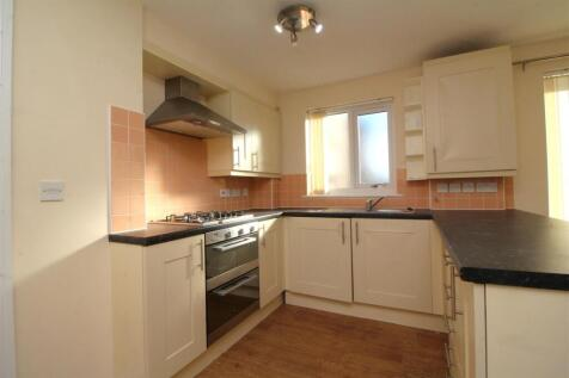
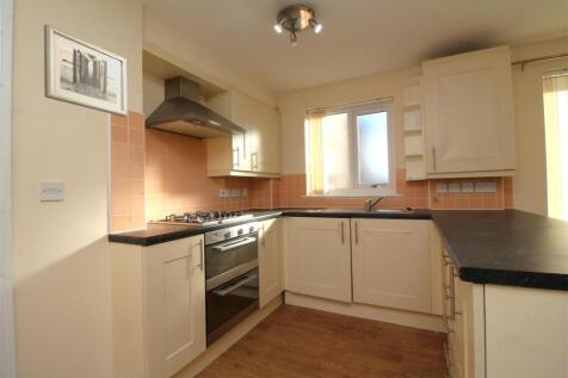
+ wall art [43,23,128,118]
